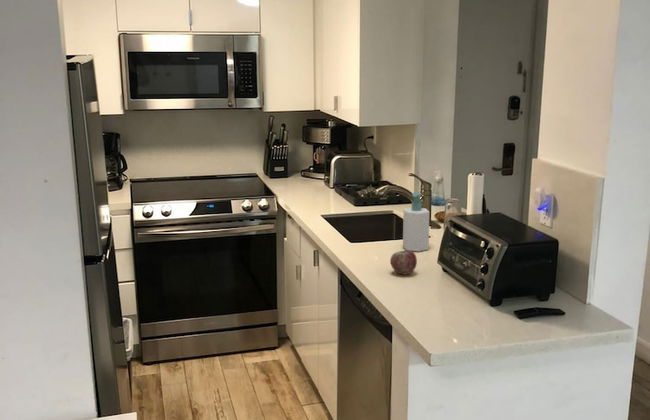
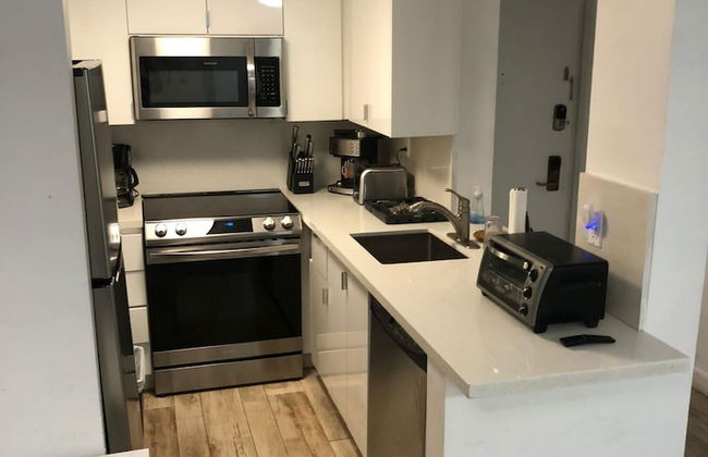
- apple [389,250,418,276]
- soap bottle [402,192,431,253]
